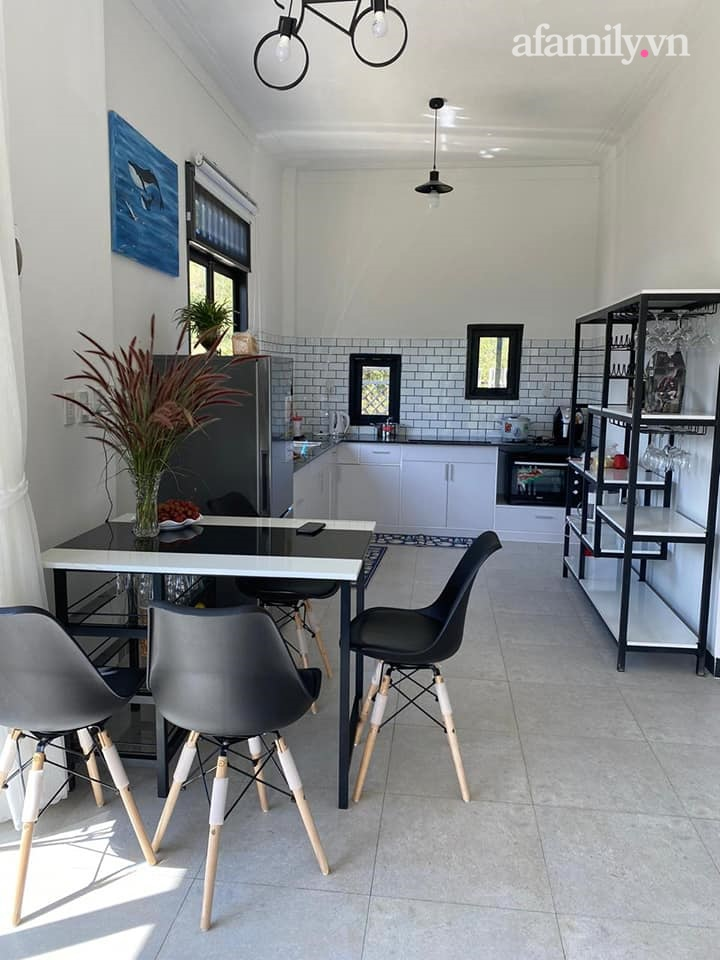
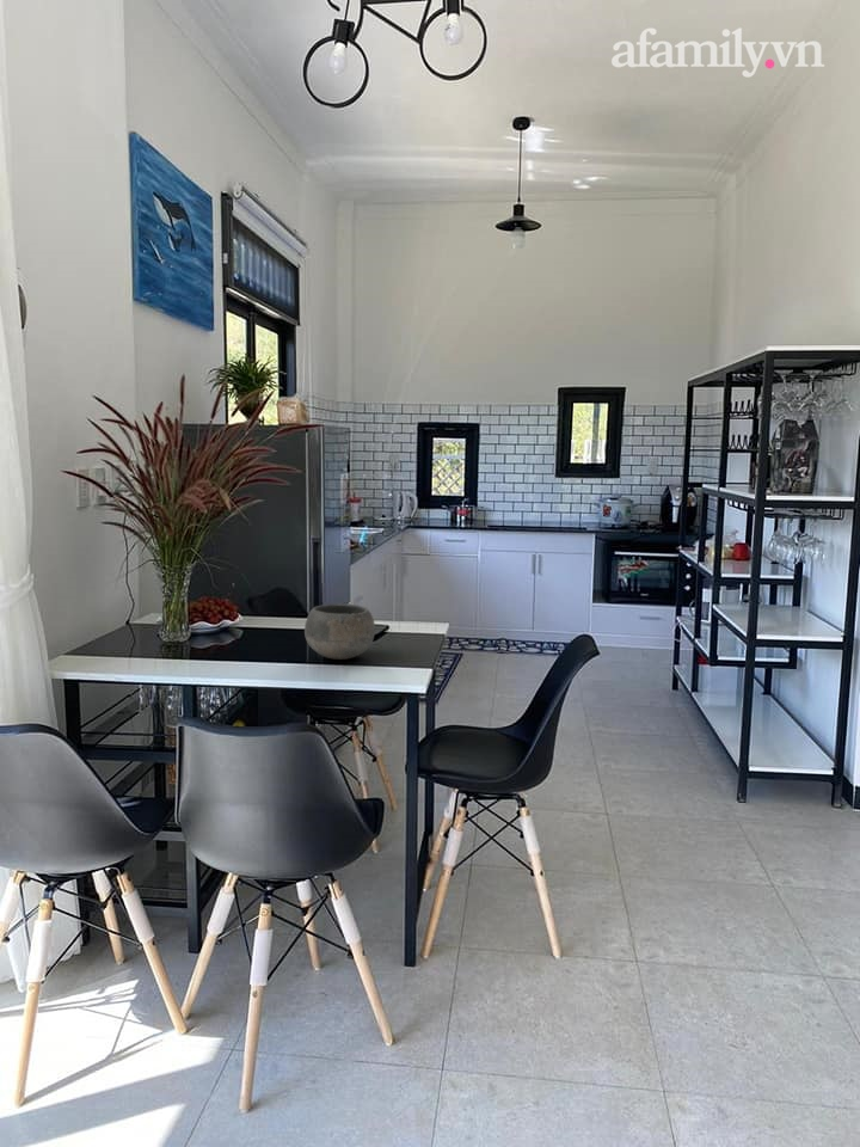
+ bowl [303,602,376,661]
